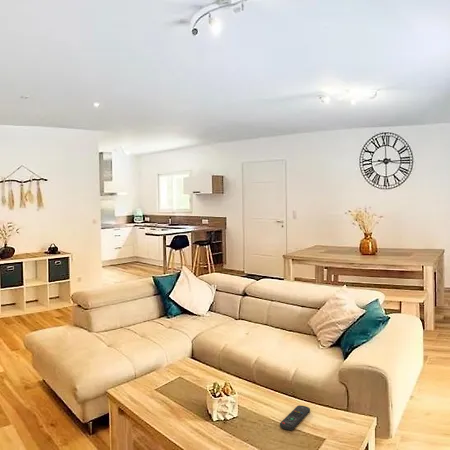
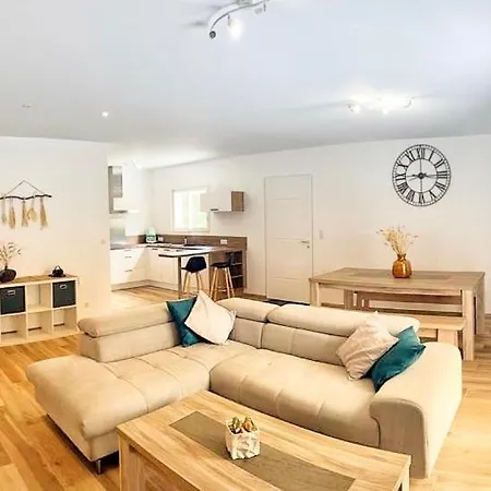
- remote control [279,404,311,431]
